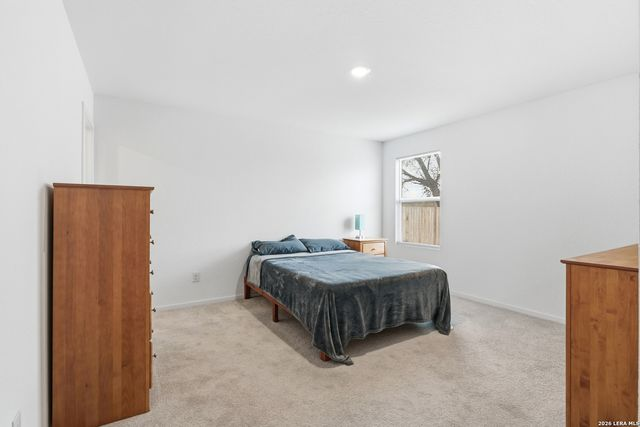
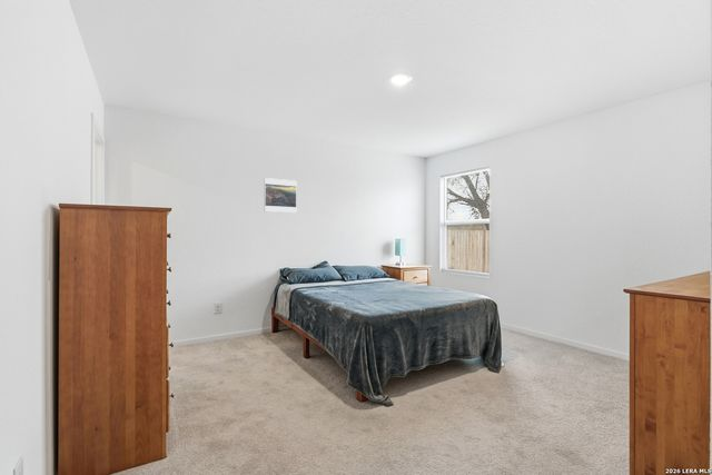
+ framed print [264,177,297,214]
